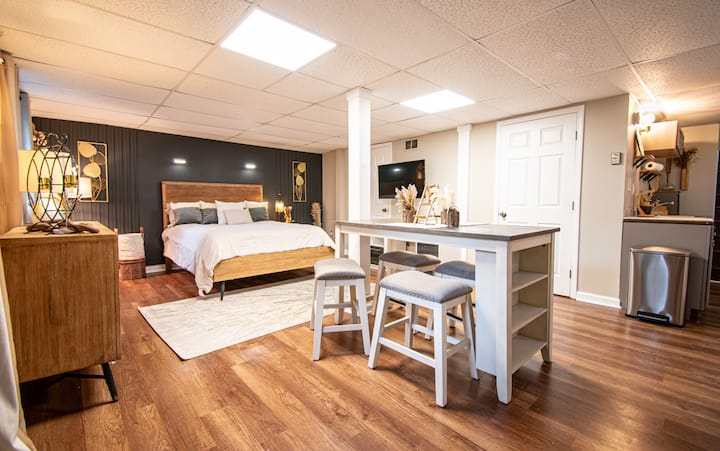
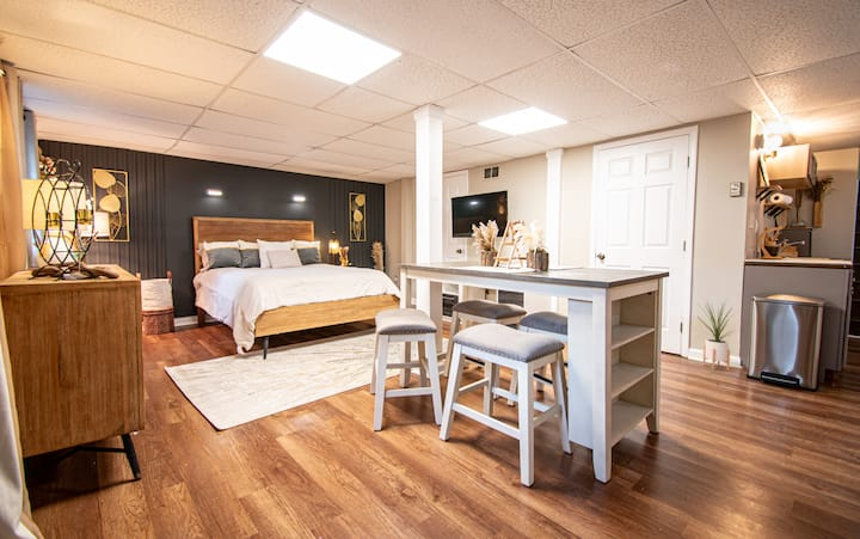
+ house plant [696,298,743,372]
